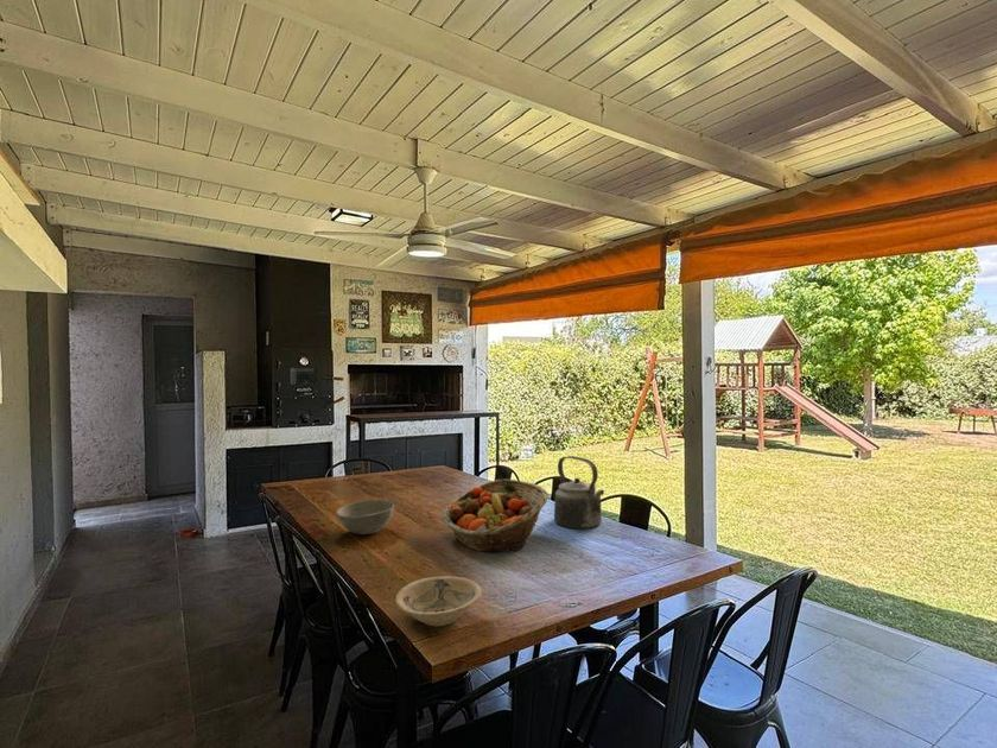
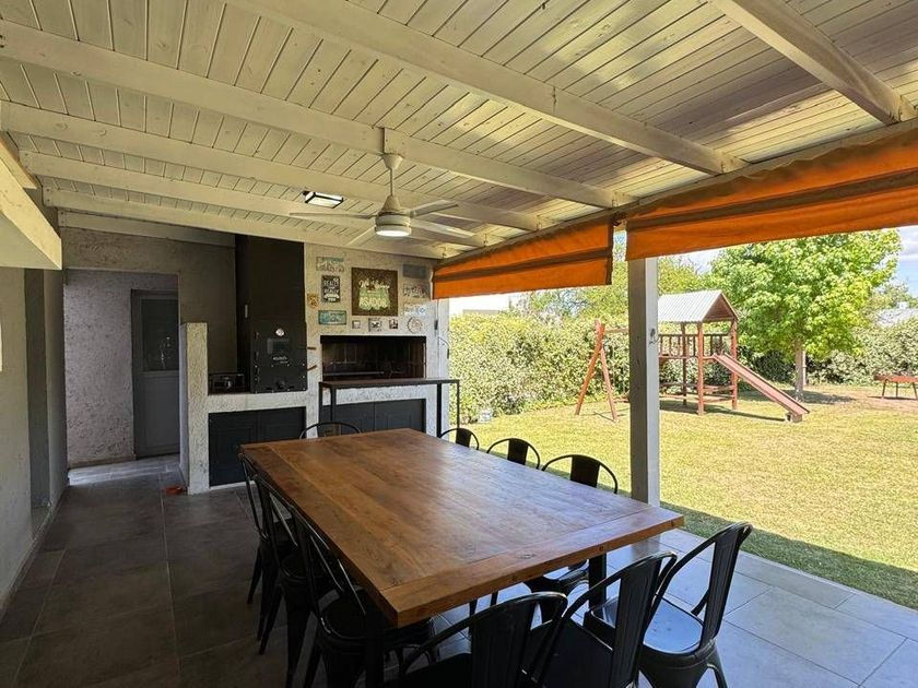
- kettle [553,455,605,530]
- fruit basket [443,478,550,553]
- bowl [335,499,395,535]
- bowl [394,575,483,627]
